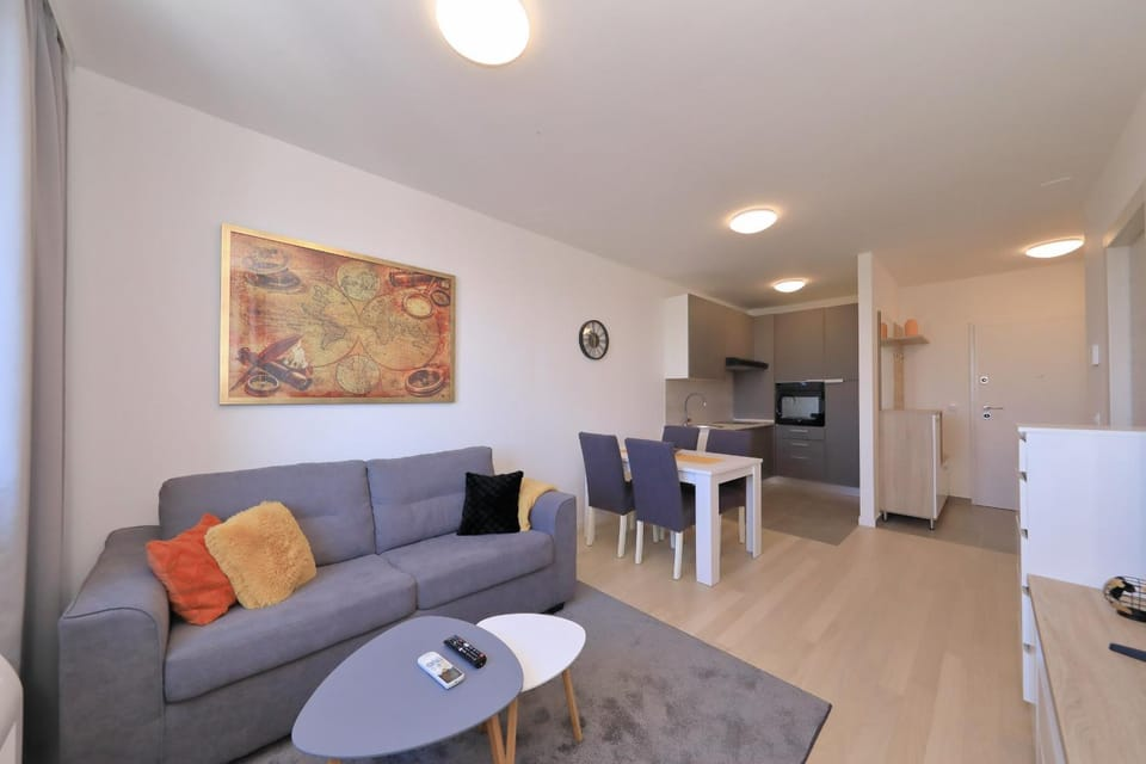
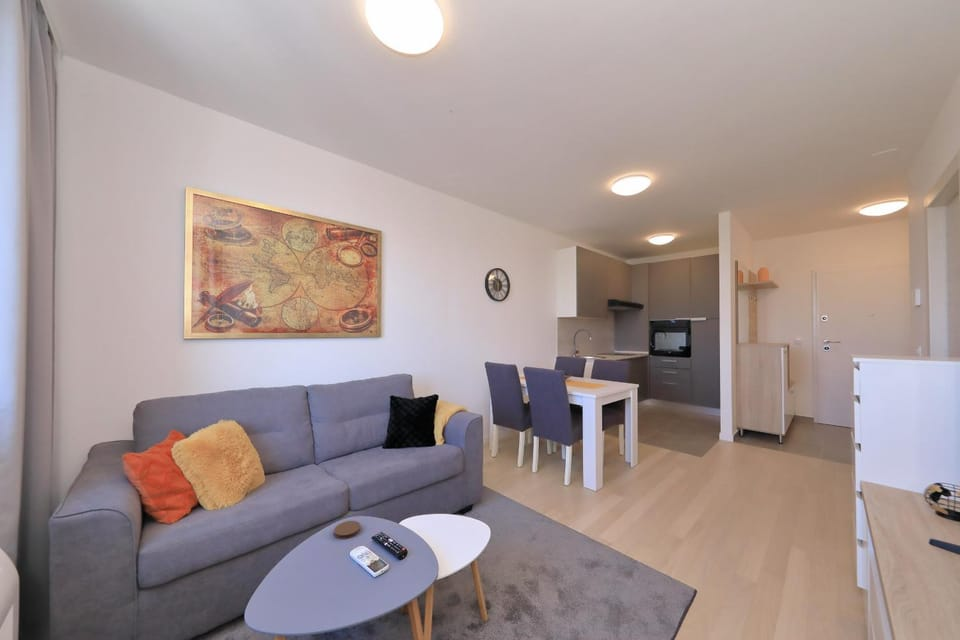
+ coaster [333,520,362,540]
